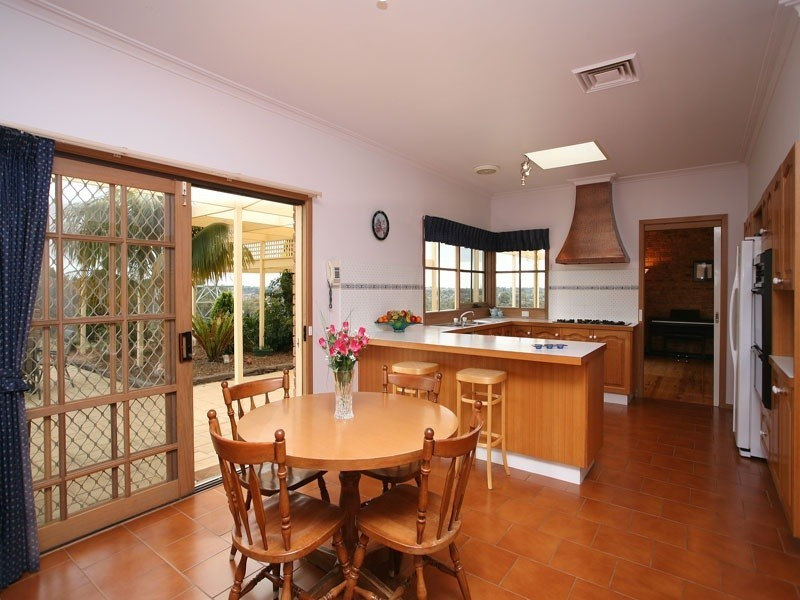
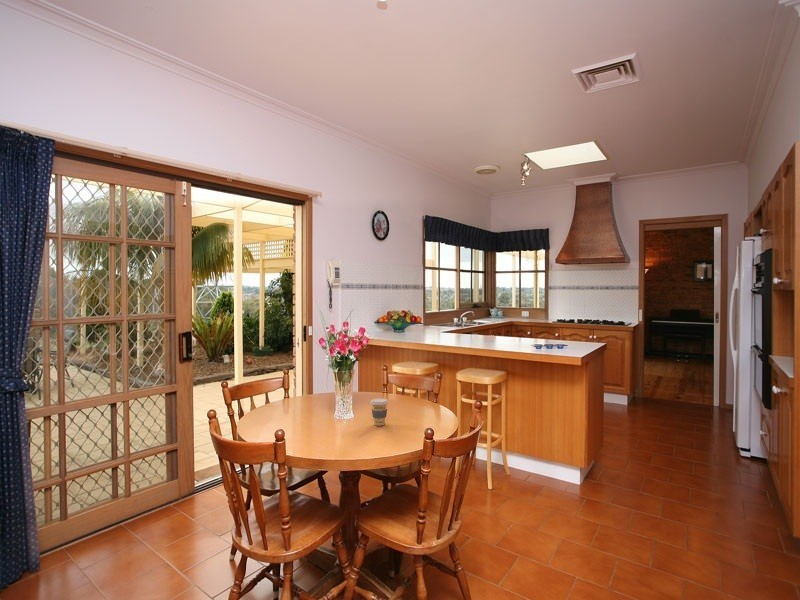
+ coffee cup [369,397,389,427]
